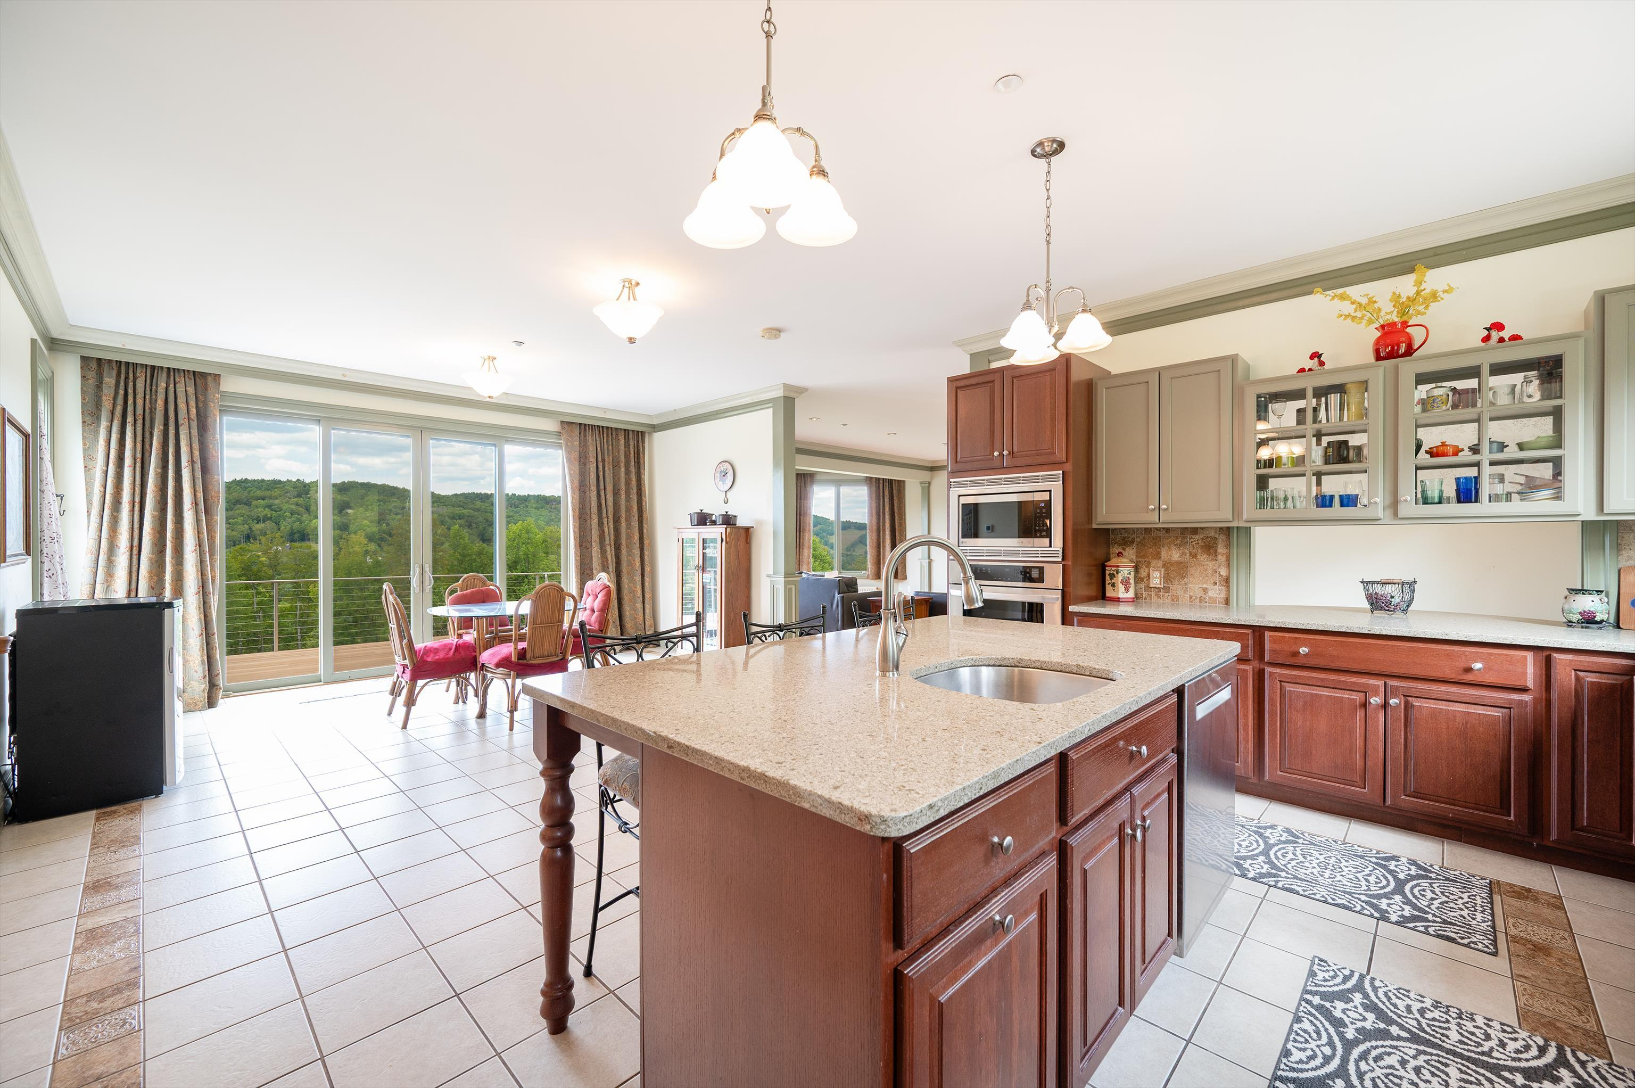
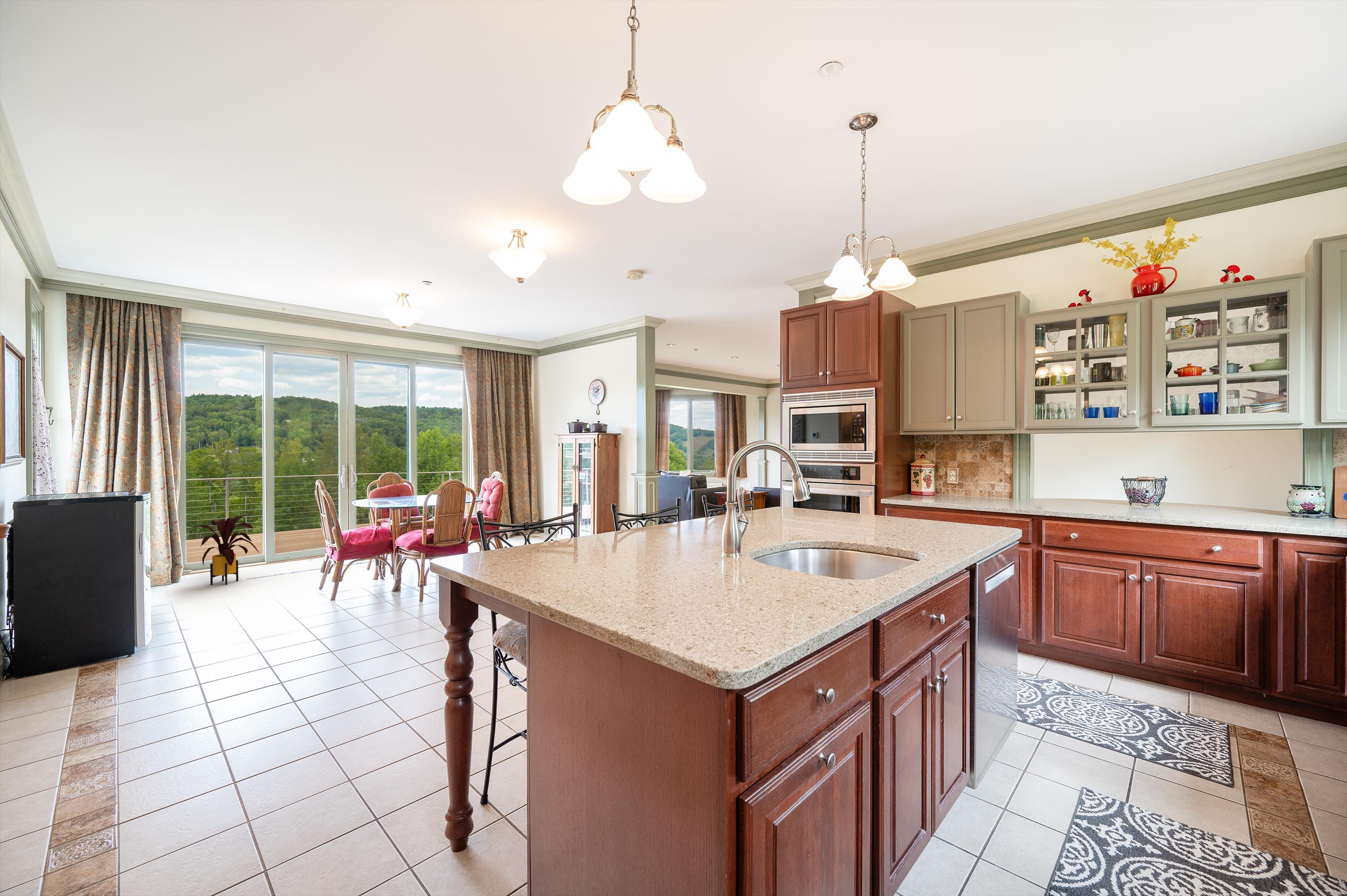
+ house plant [185,515,259,585]
